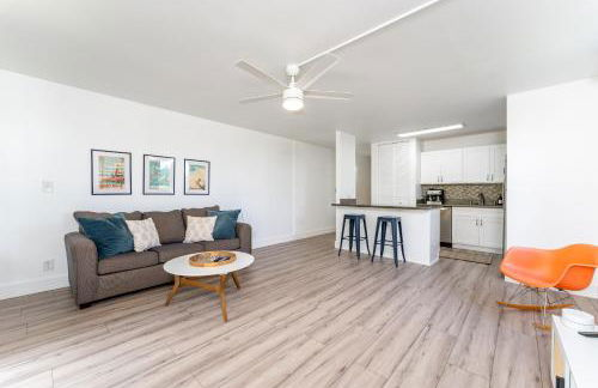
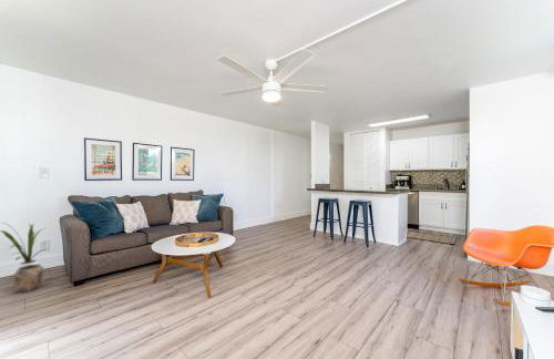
+ planter [11,263,47,294]
+ house plant [0,222,51,273]
